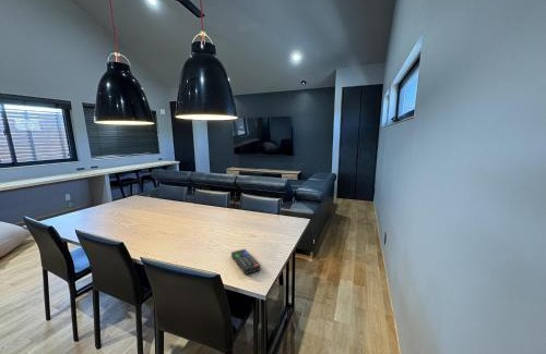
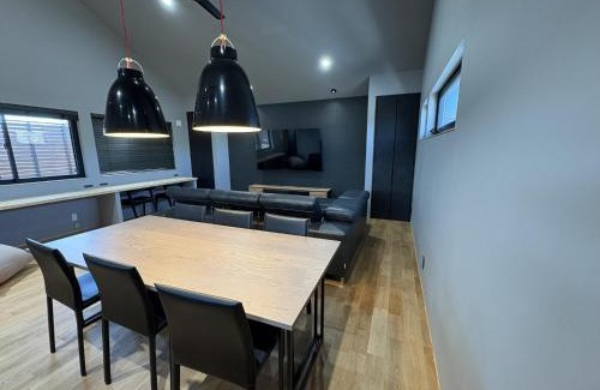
- remote control [230,248,262,276]
